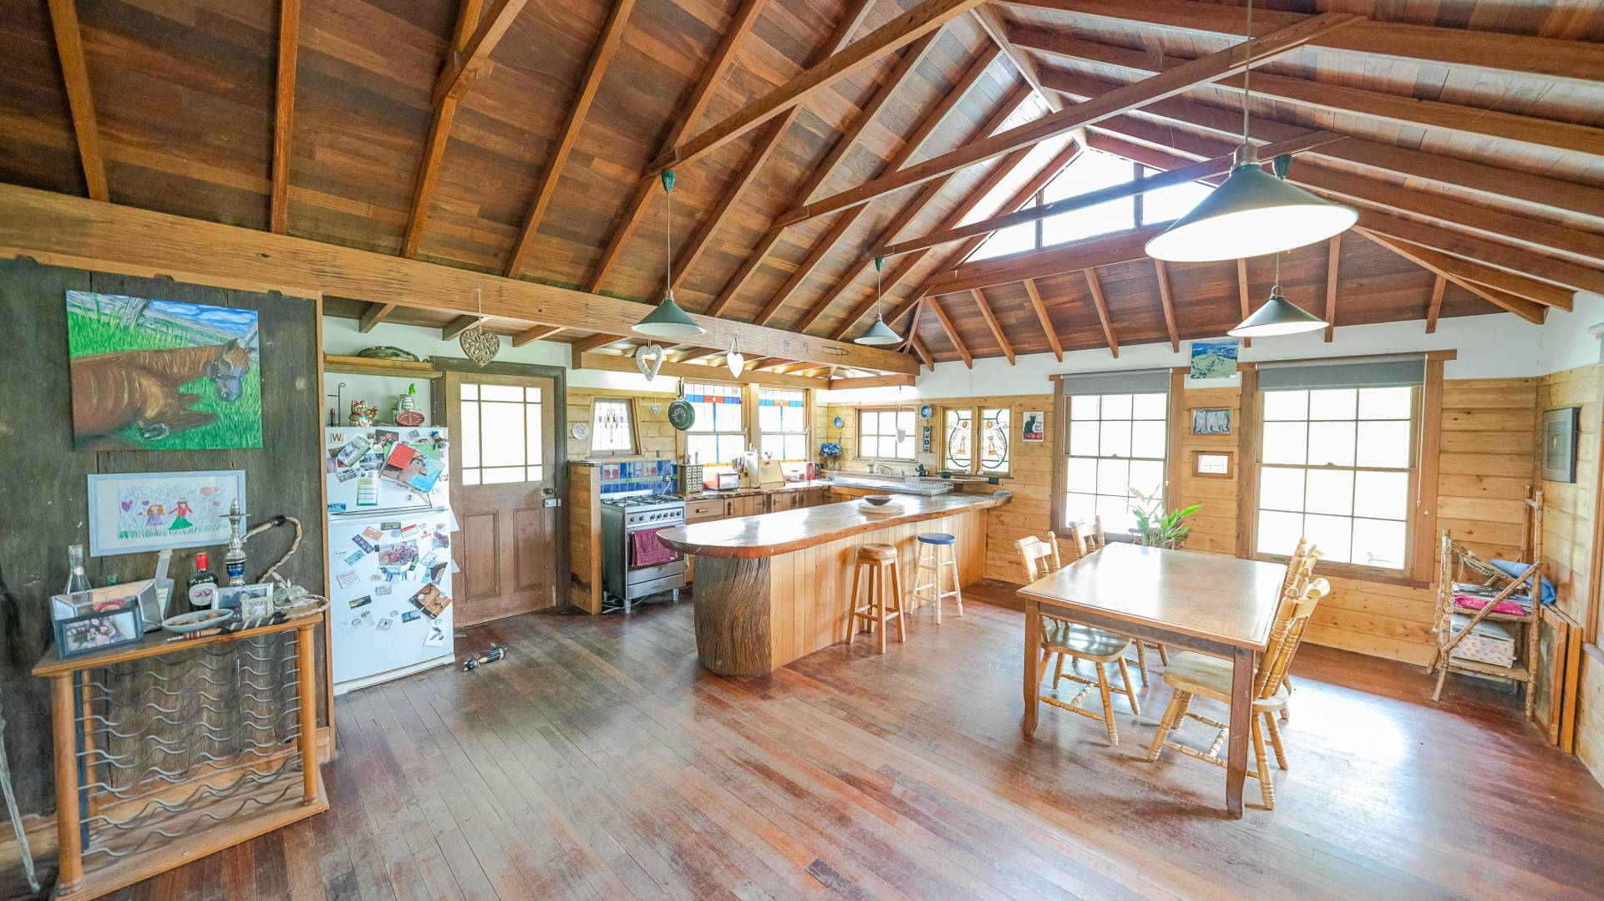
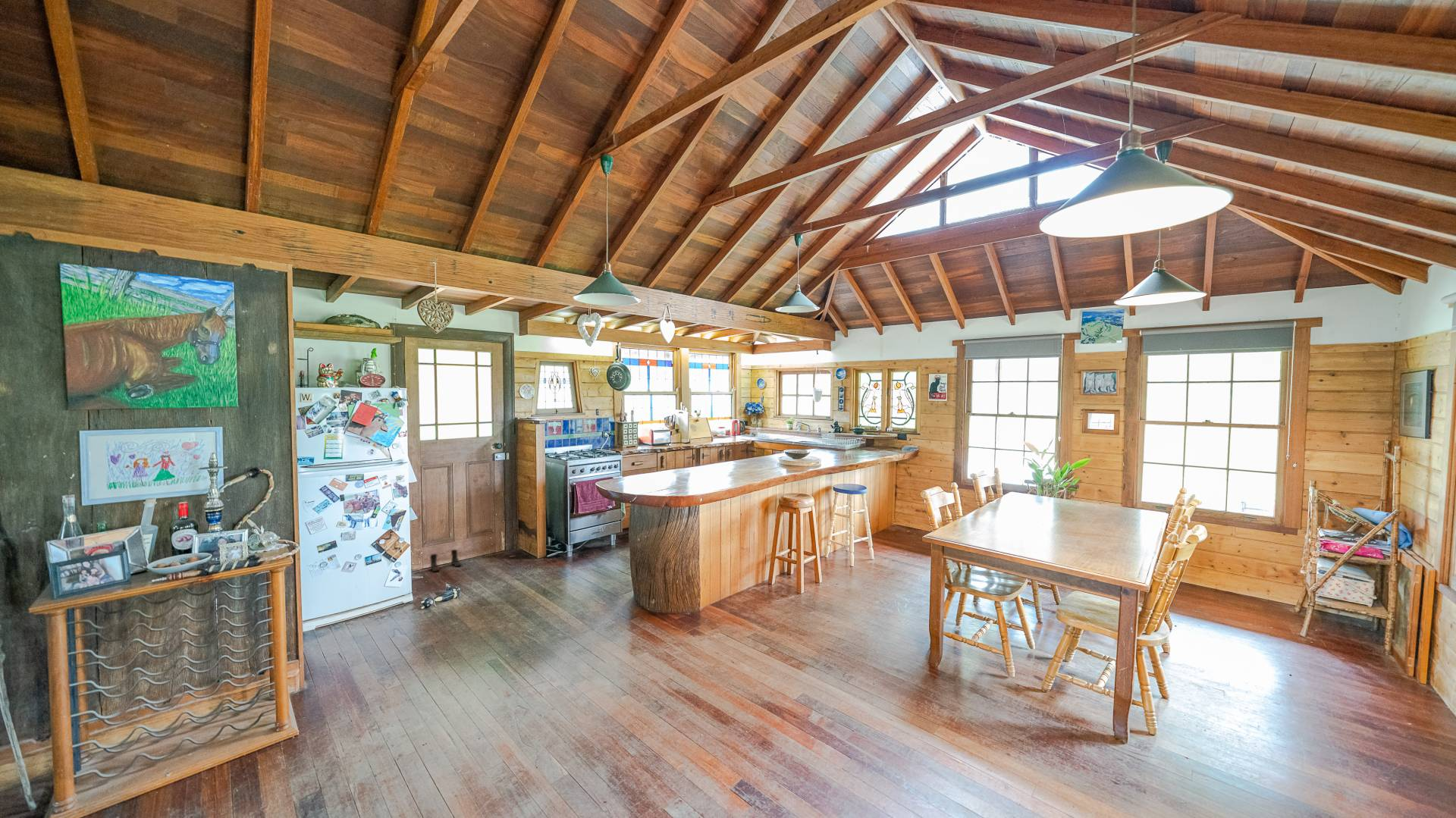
+ boots [429,549,462,572]
